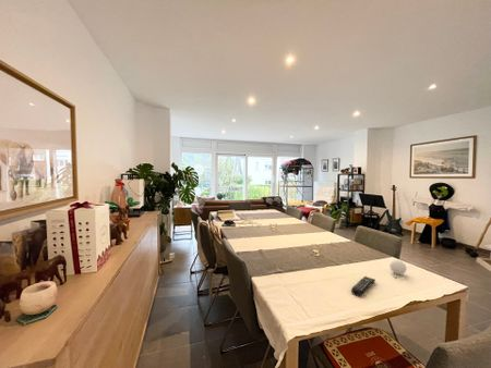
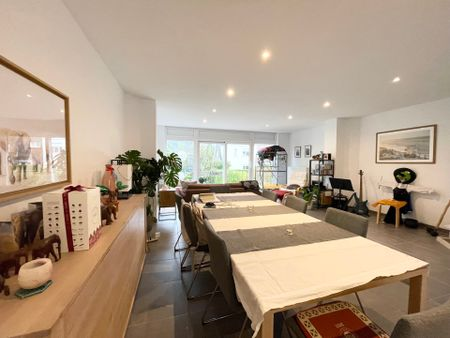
- candle [388,259,408,279]
- remote control [350,275,376,297]
